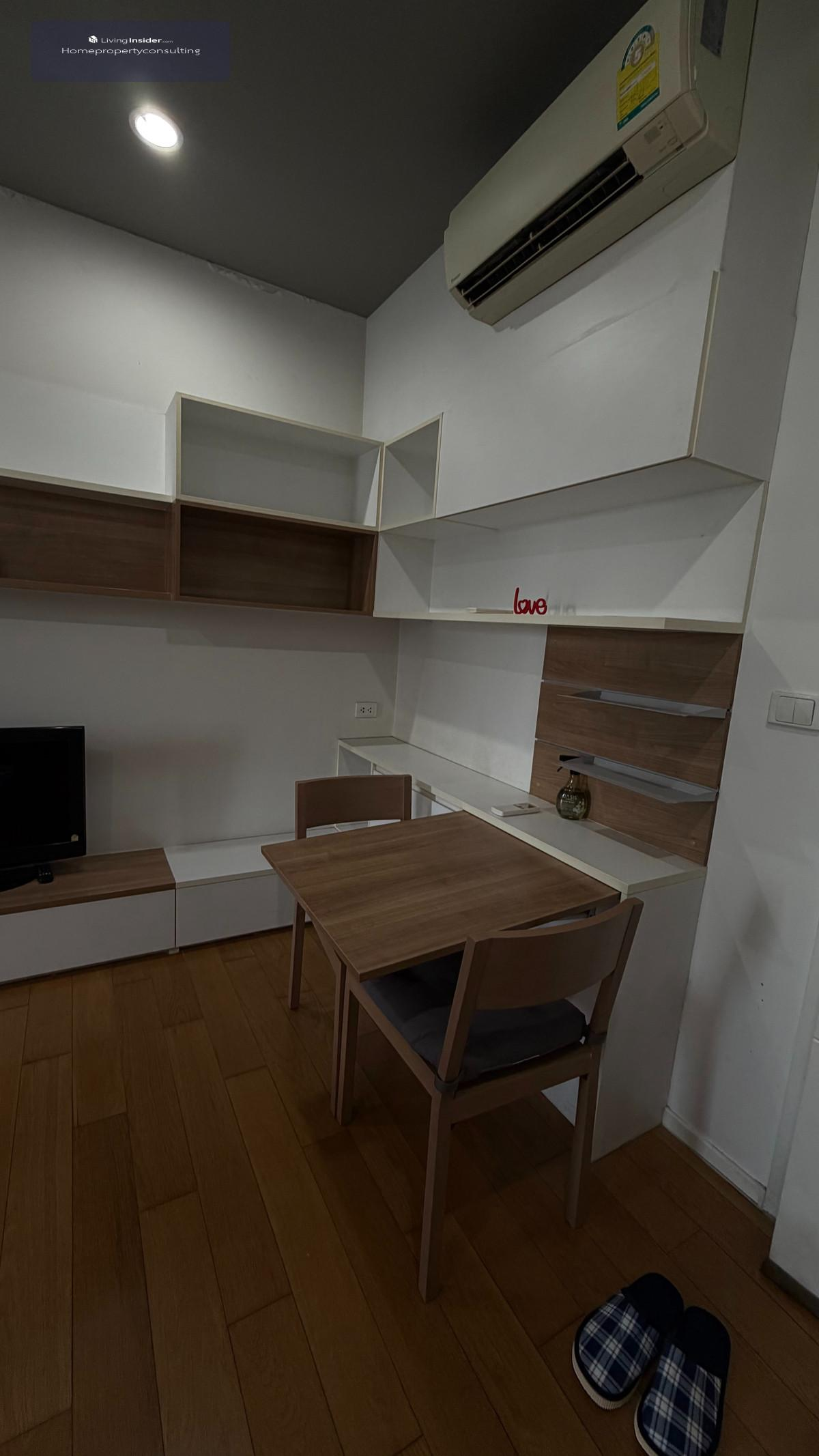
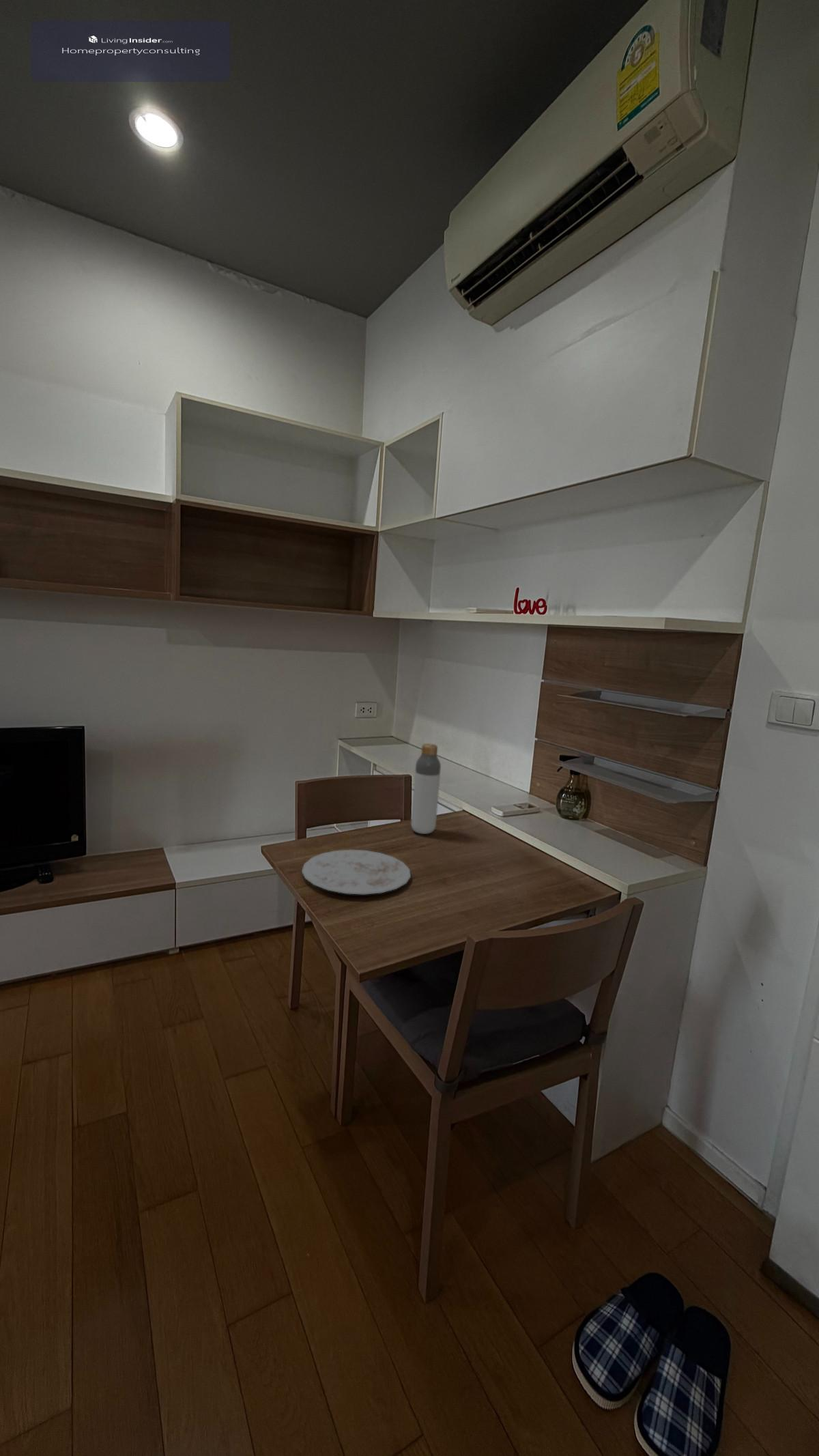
+ bottle [410,743,442,835]
+ plate [301,849,412,895]
